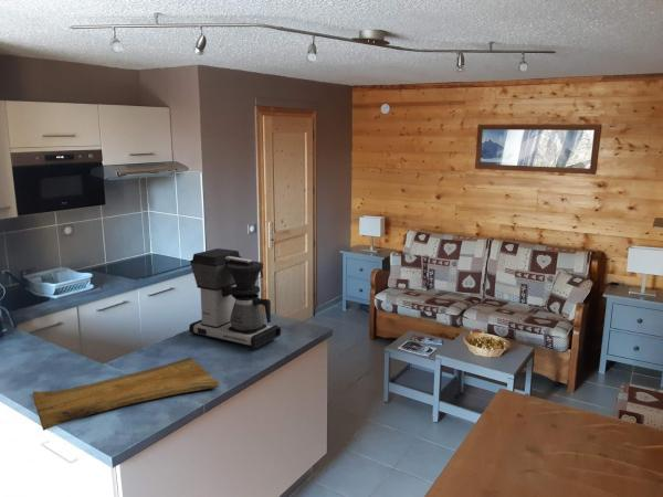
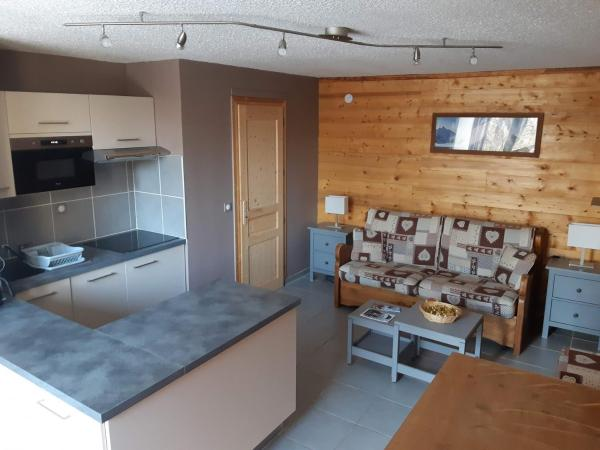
- coffee maker [188,247,282,350]
- cutting board [32,357,220,432]
